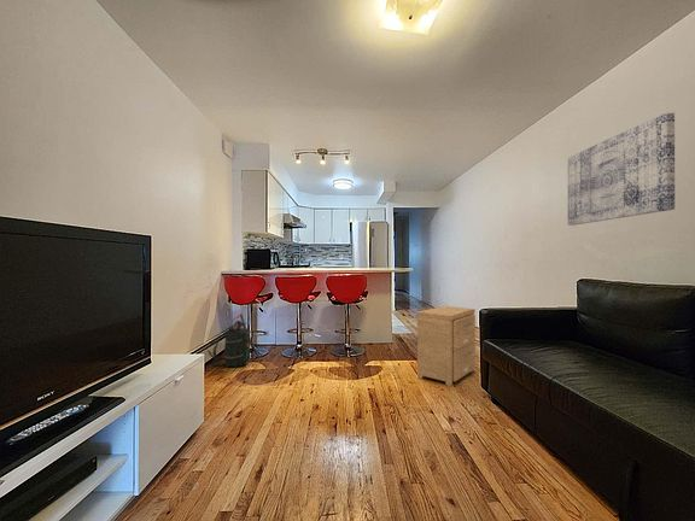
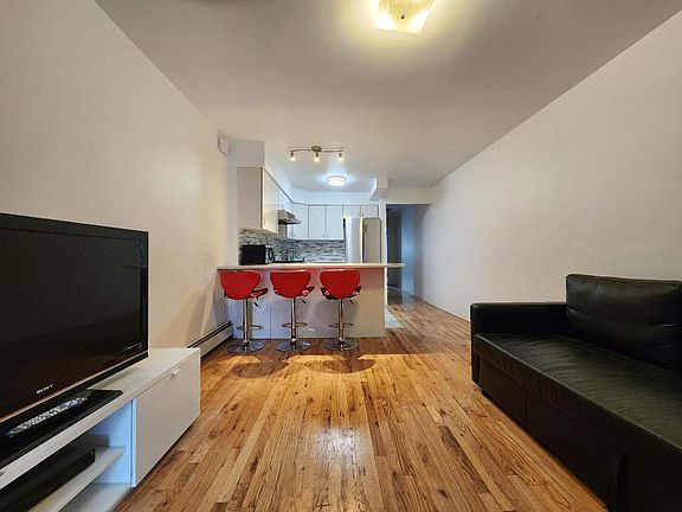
- backpack [208,312,262,368]
- side table [416,305,477,387]
- wall art [567,112,676,227]
